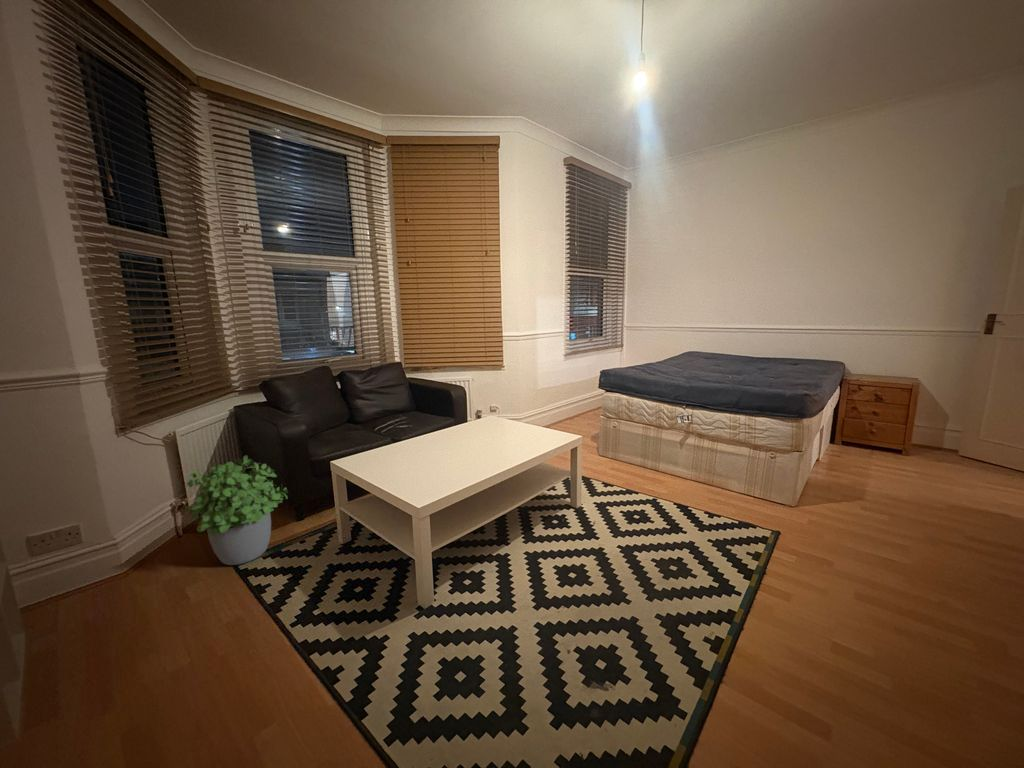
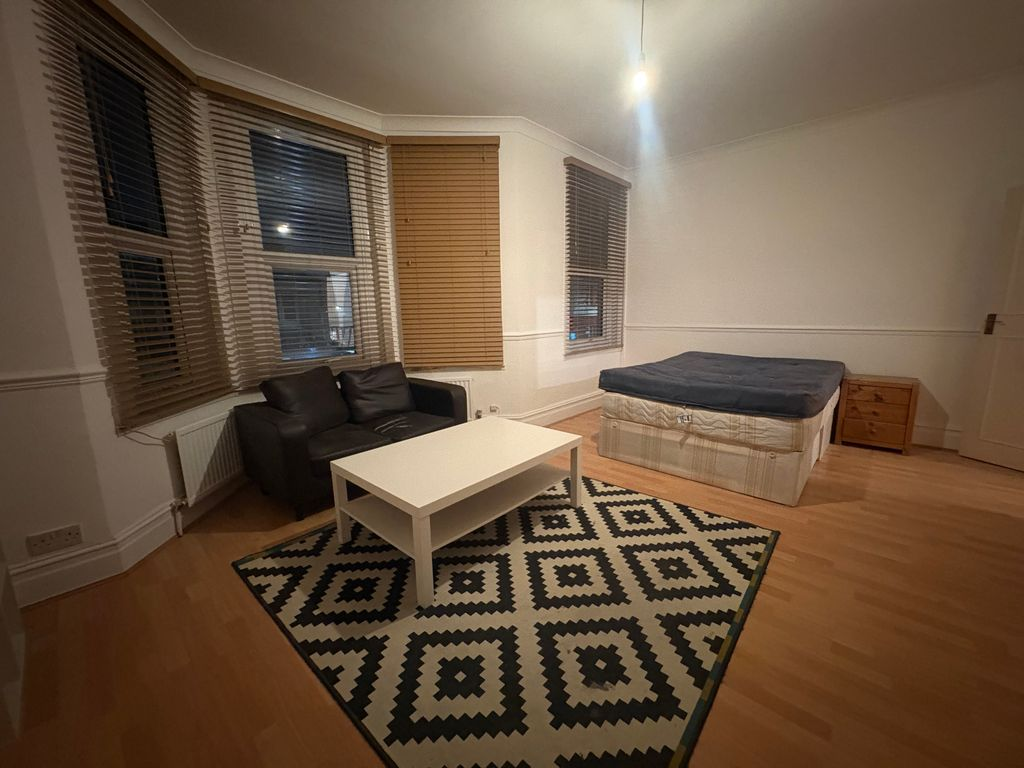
- potted plant [183,454,289,566]
